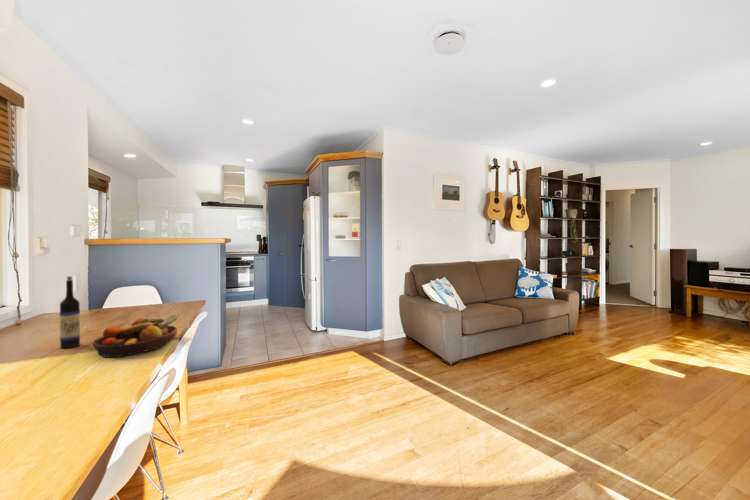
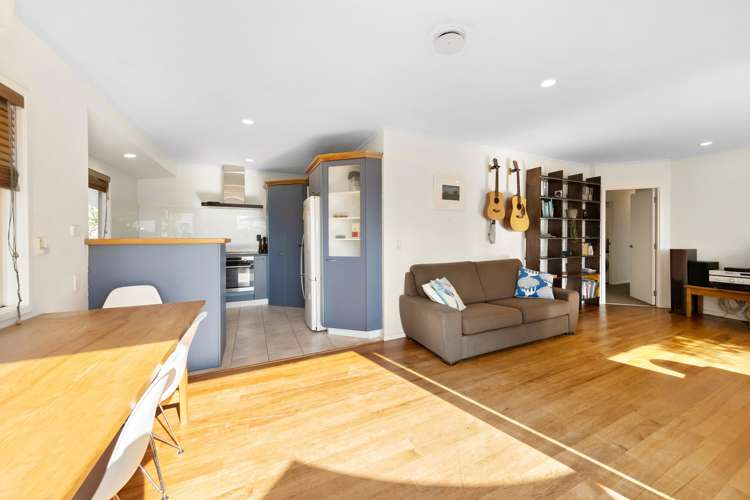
- fruit bowl [91,313,180,358]
- wine bottle [58,275,81,349]
